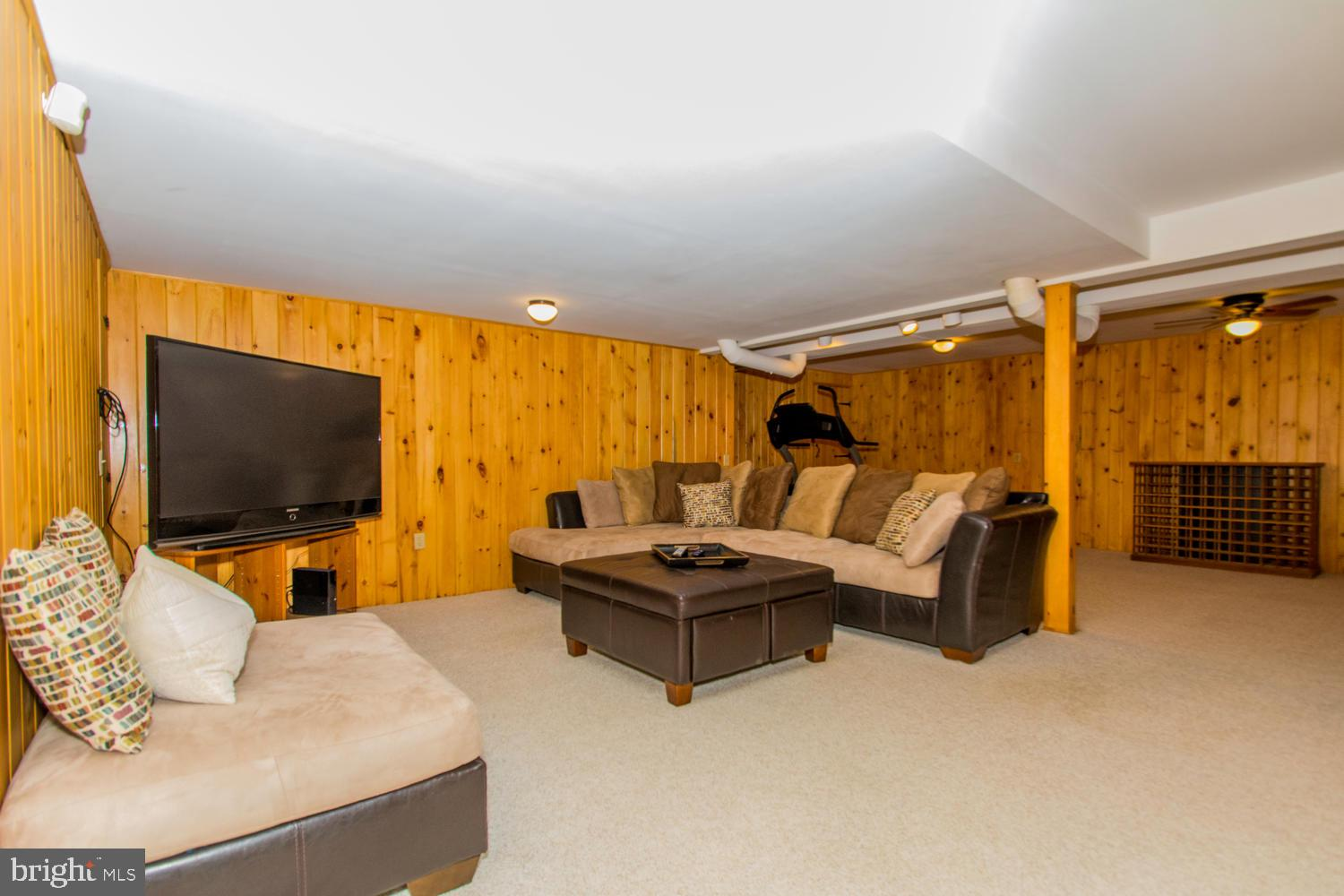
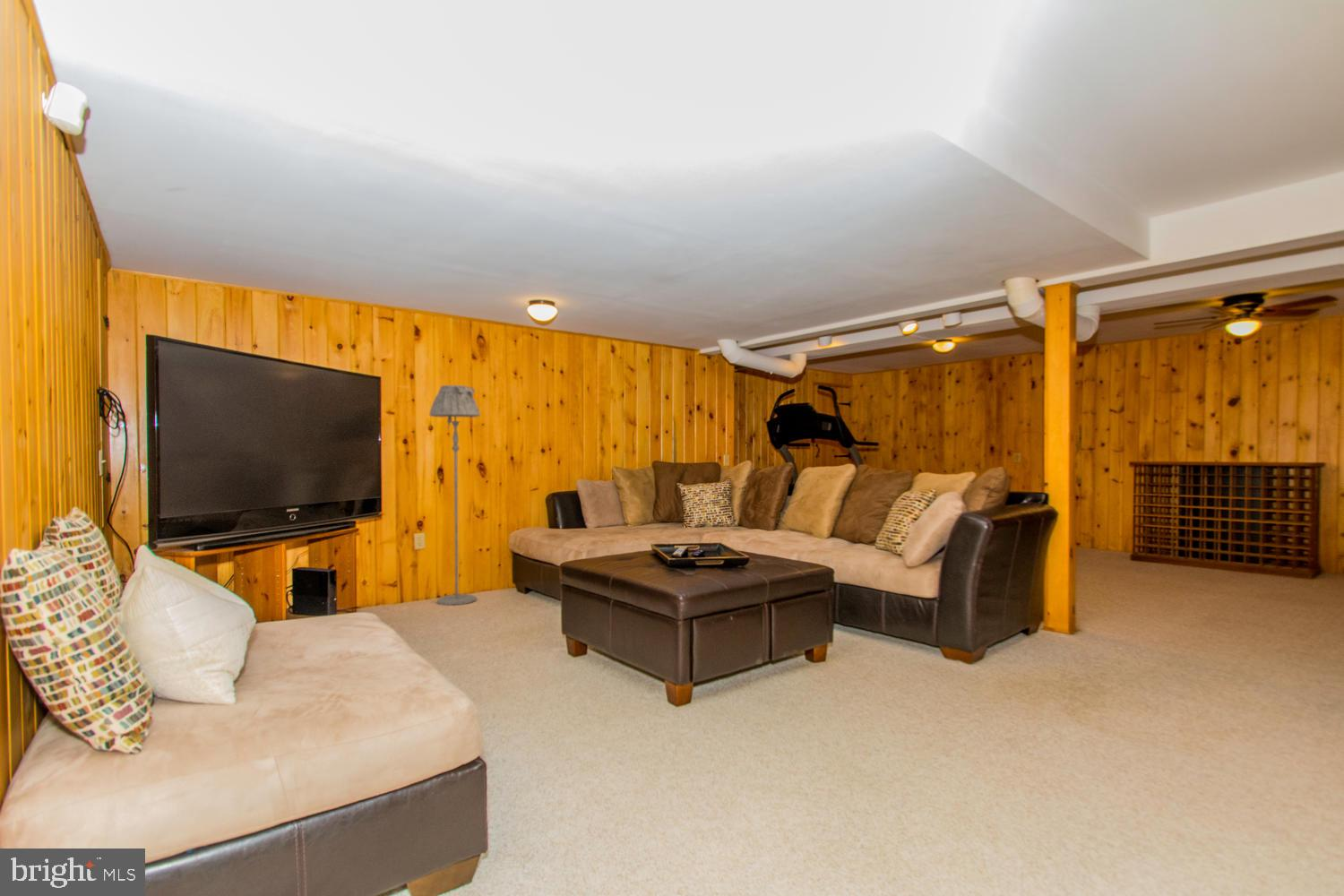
+ floor lamp [428,384,481,607]
